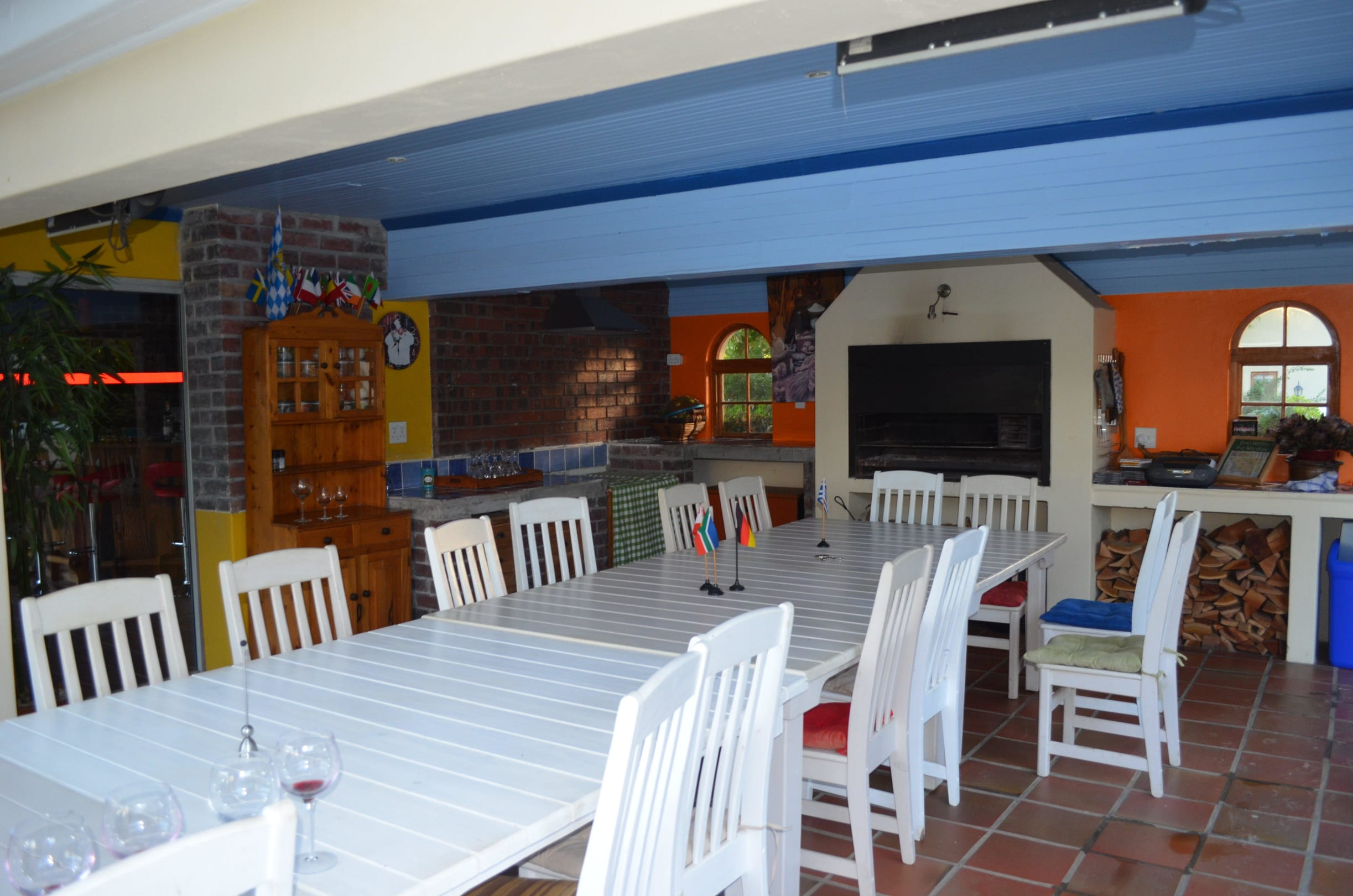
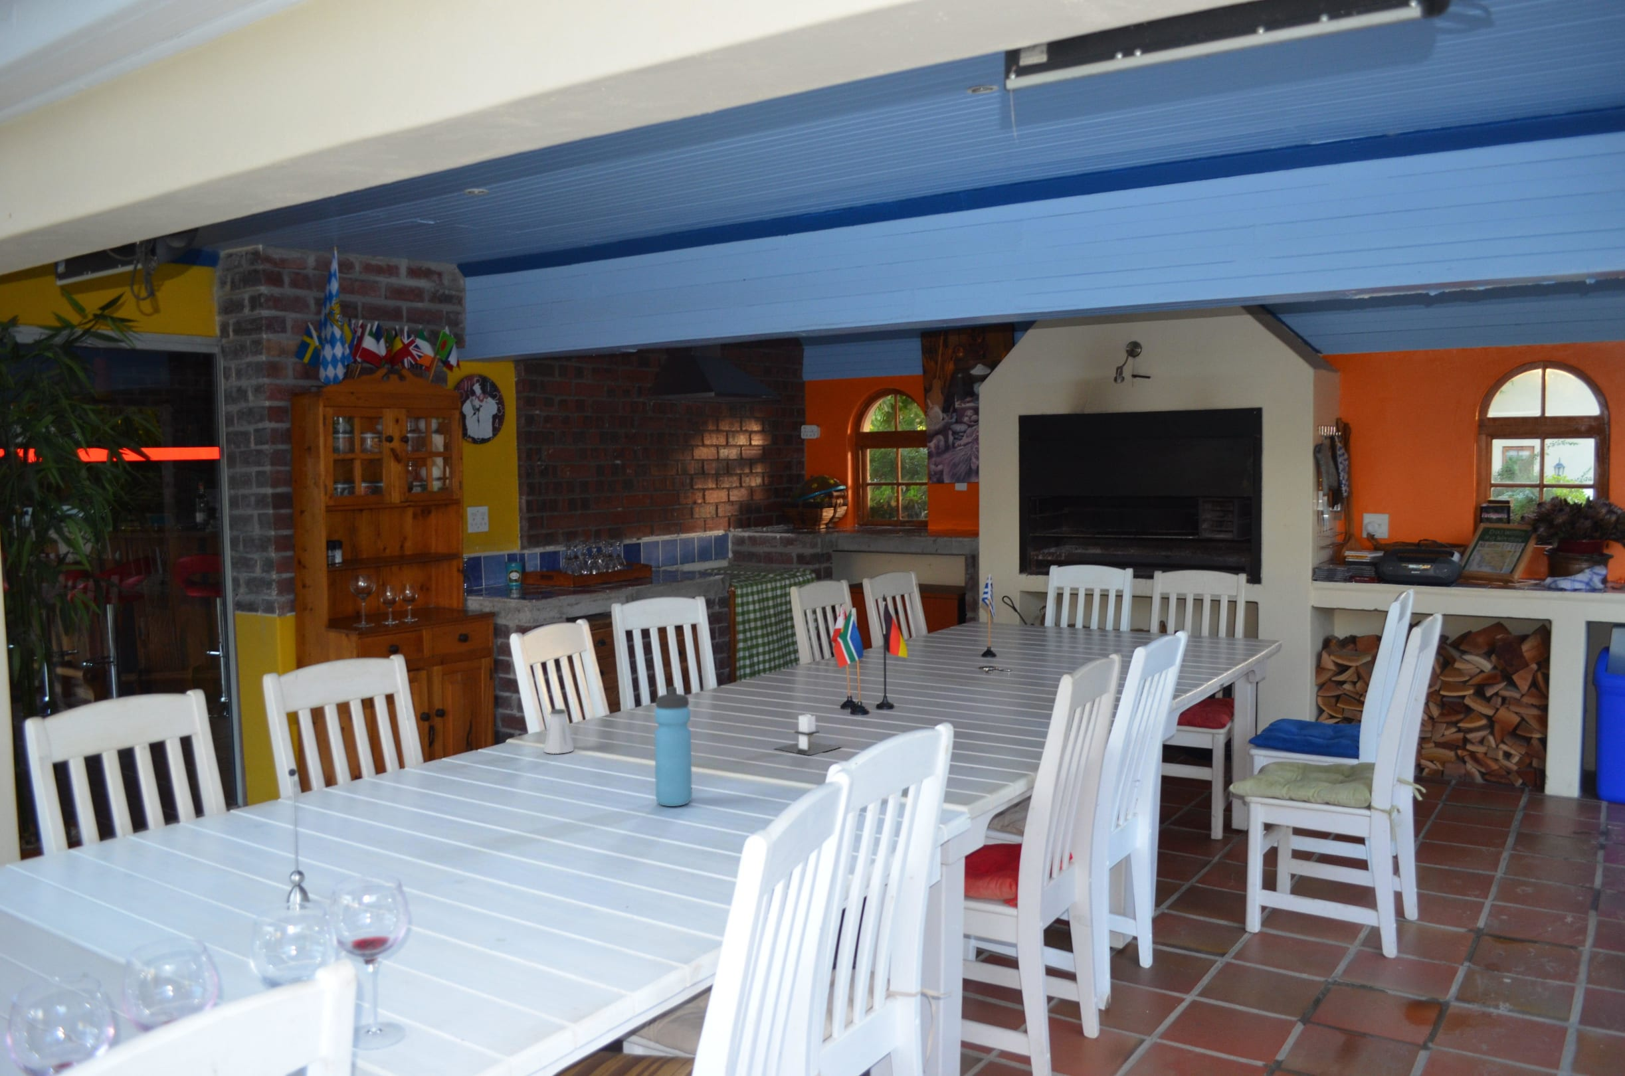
+ saltshaker [543,709,574,754]
+ water bottle [653,686,693,807]
+ architectural model [773,713,842,757]
